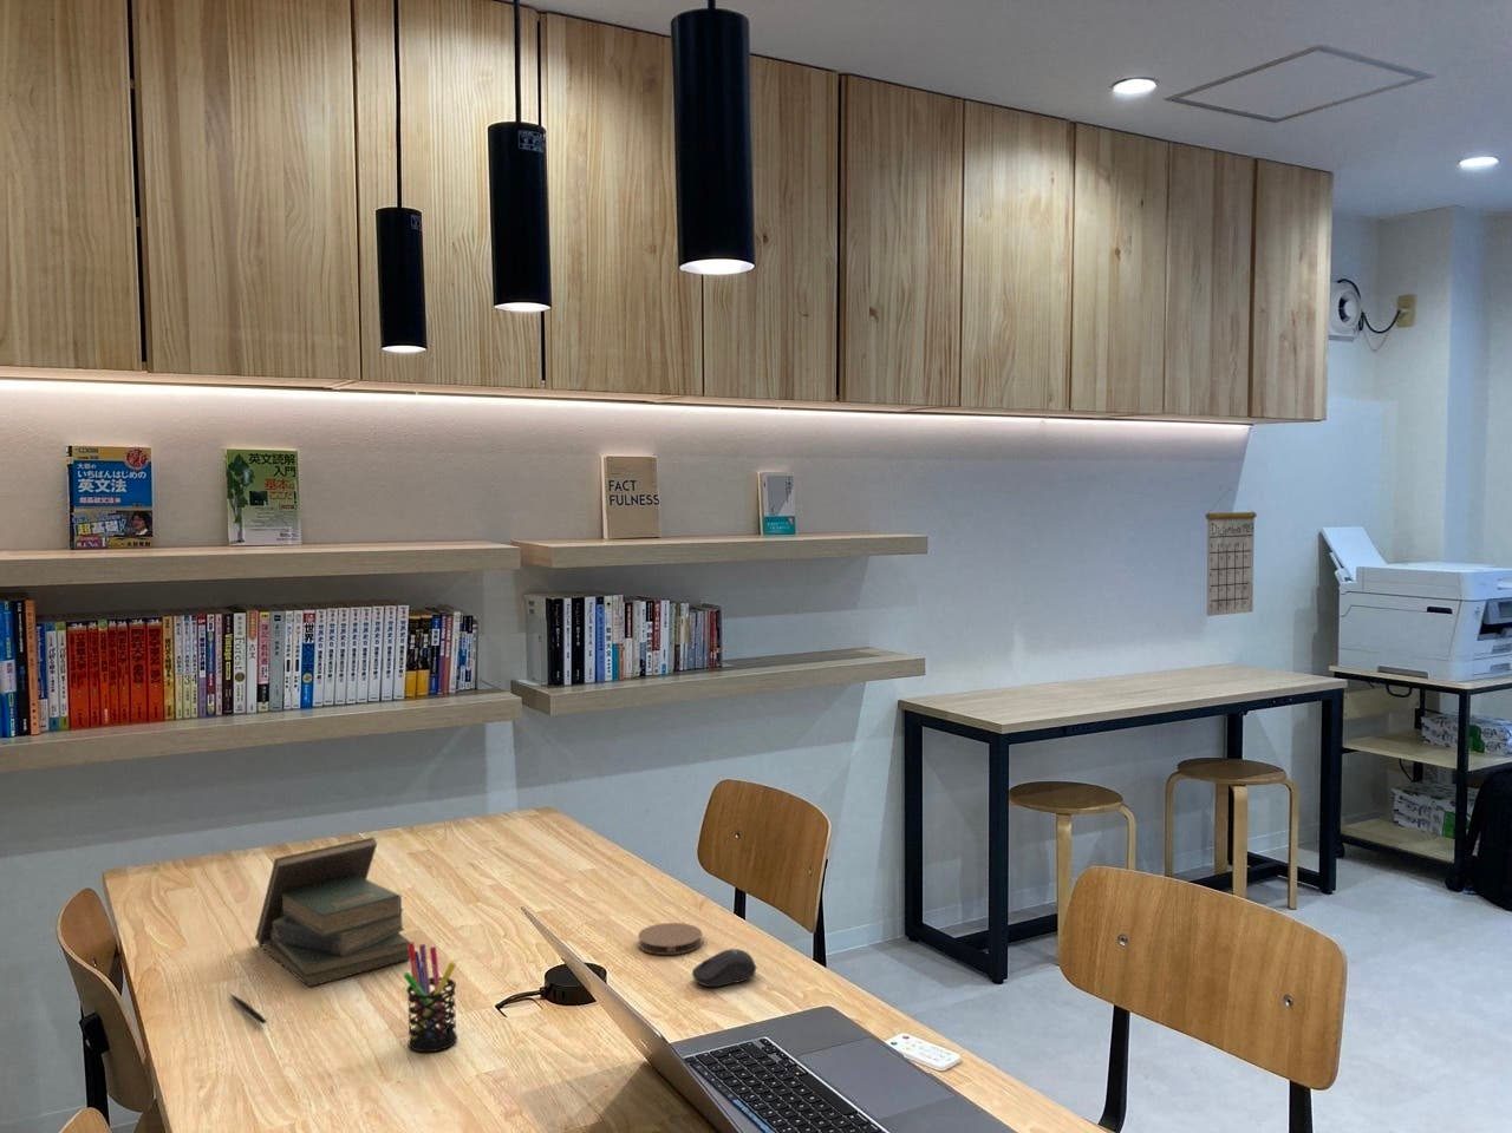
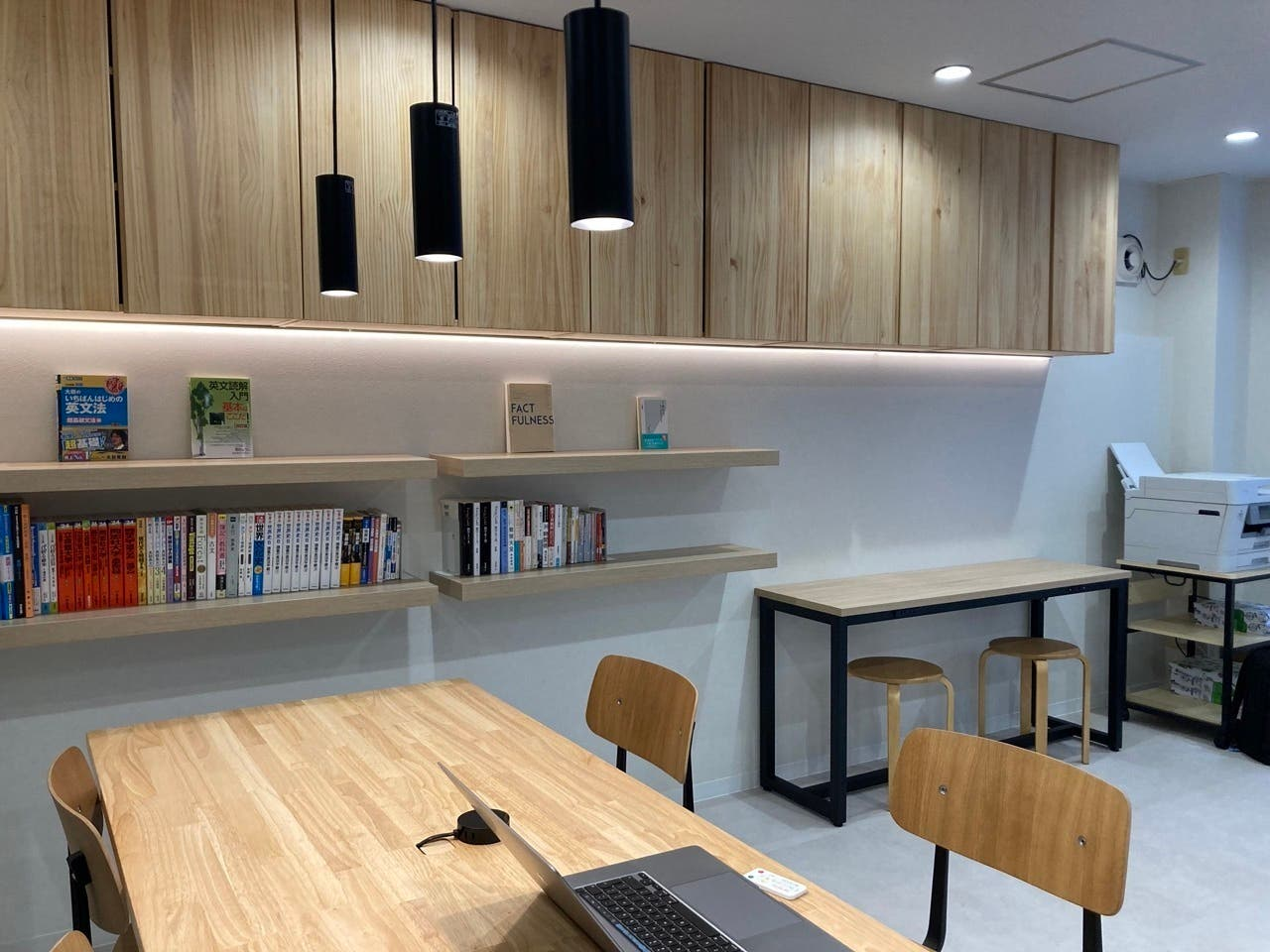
- coaster [637,921,704,956]
- computer mouse [691,947,757,988]
- pen [229,994,267,1026]
- book [254,835,412,988]
- pen holder [402,940,458,1053]
- calendar [1205,489,1258,618]
